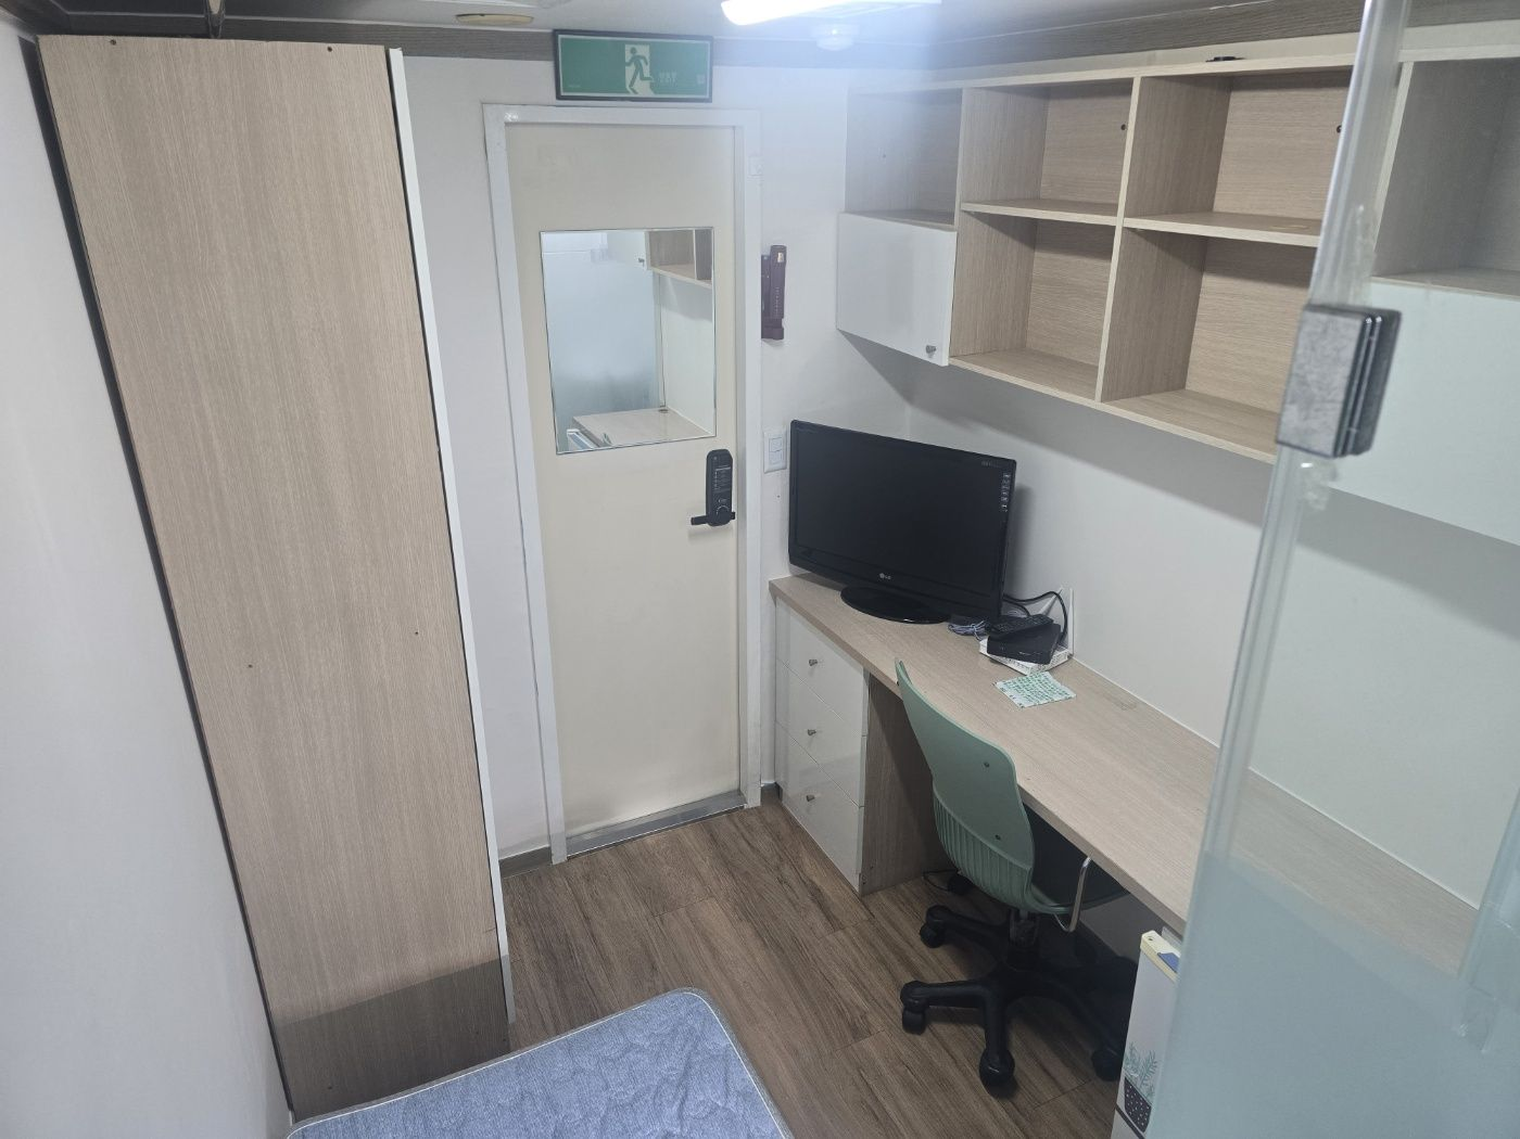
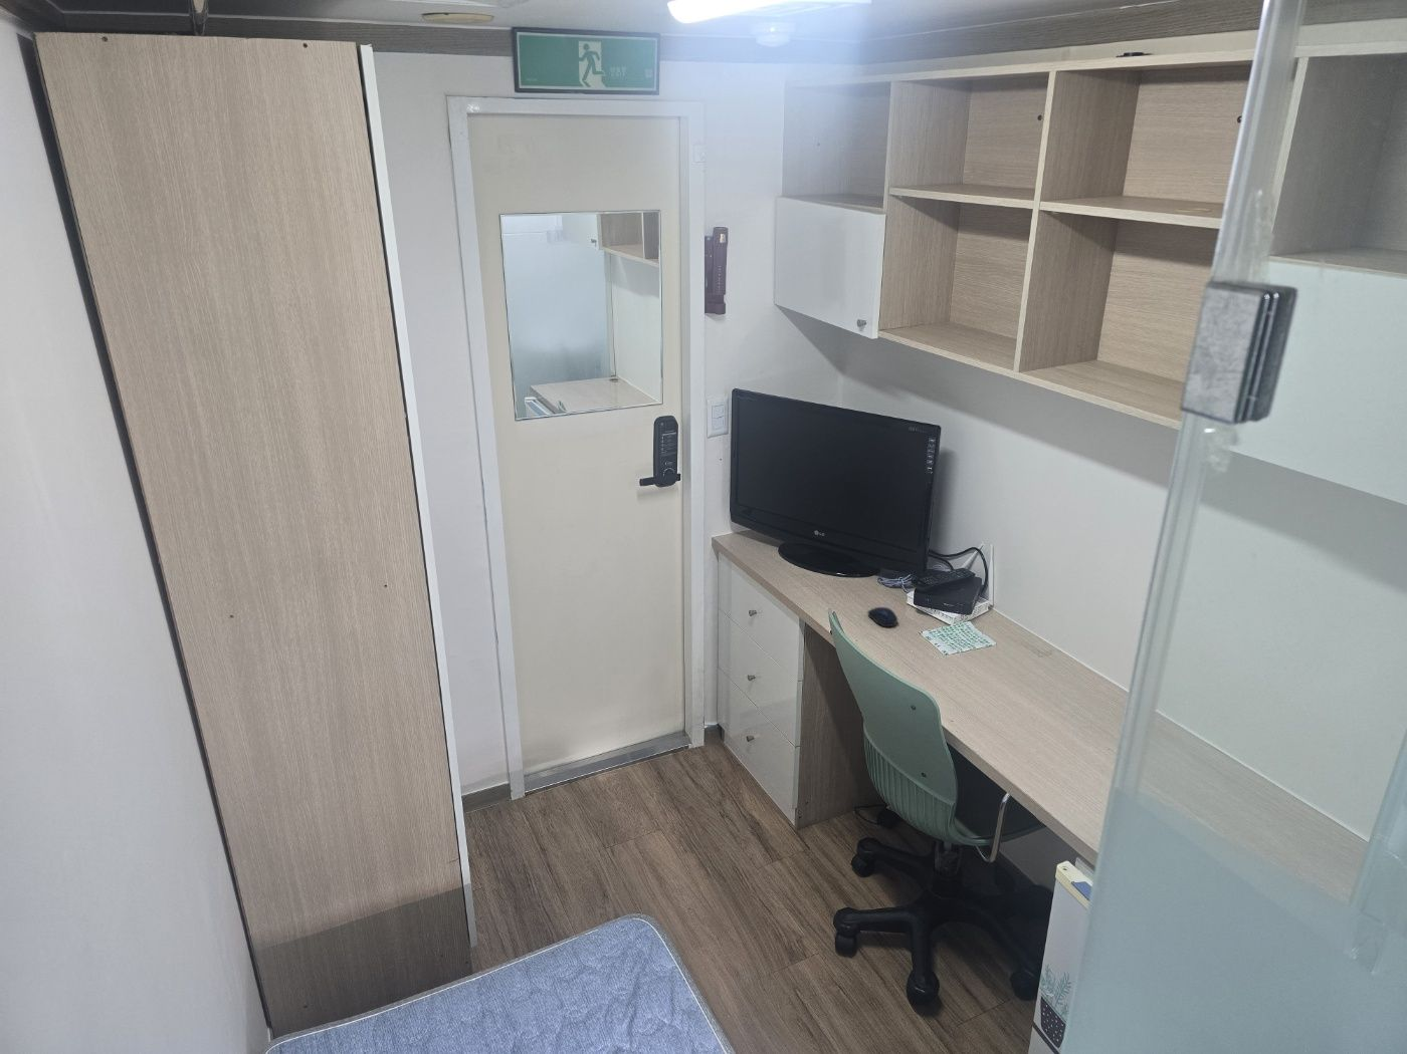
+ computer mouse [867,607,898,628]
